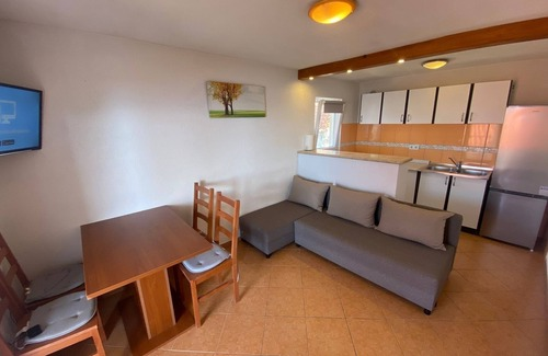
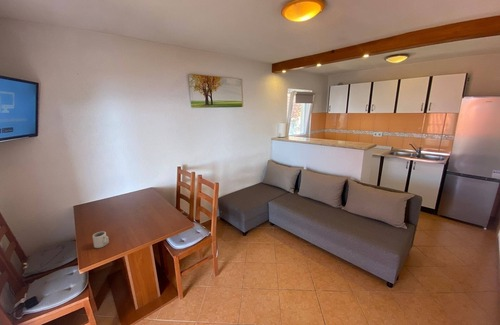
+ cup [92,230,110,249]
